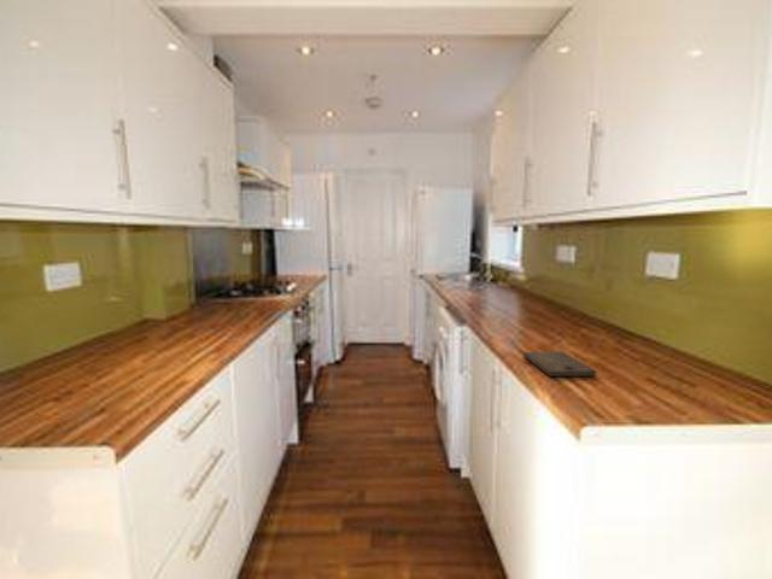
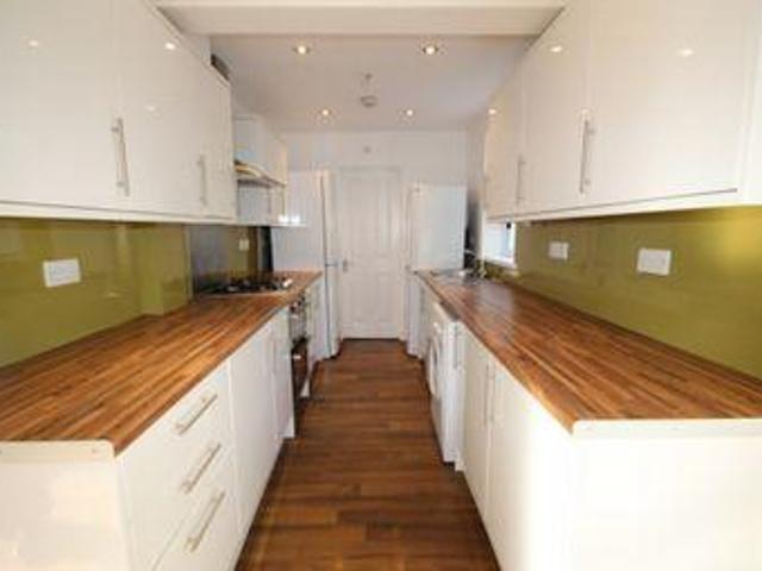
- cutting board [522,350,597,378]
